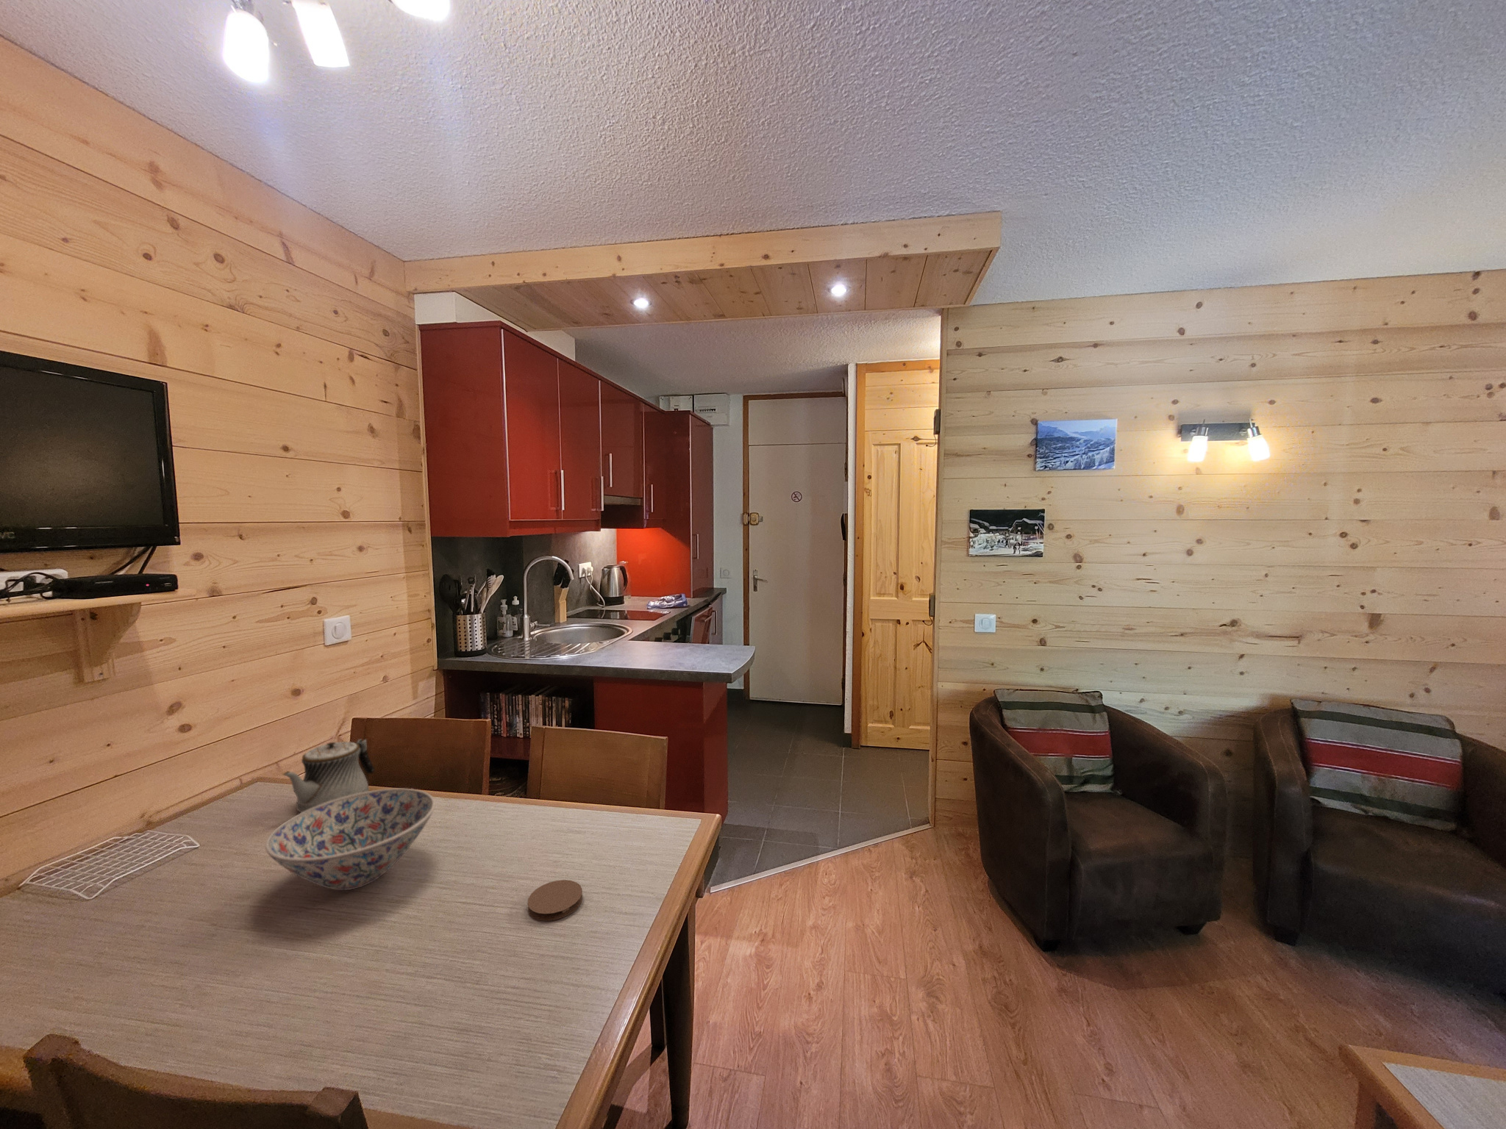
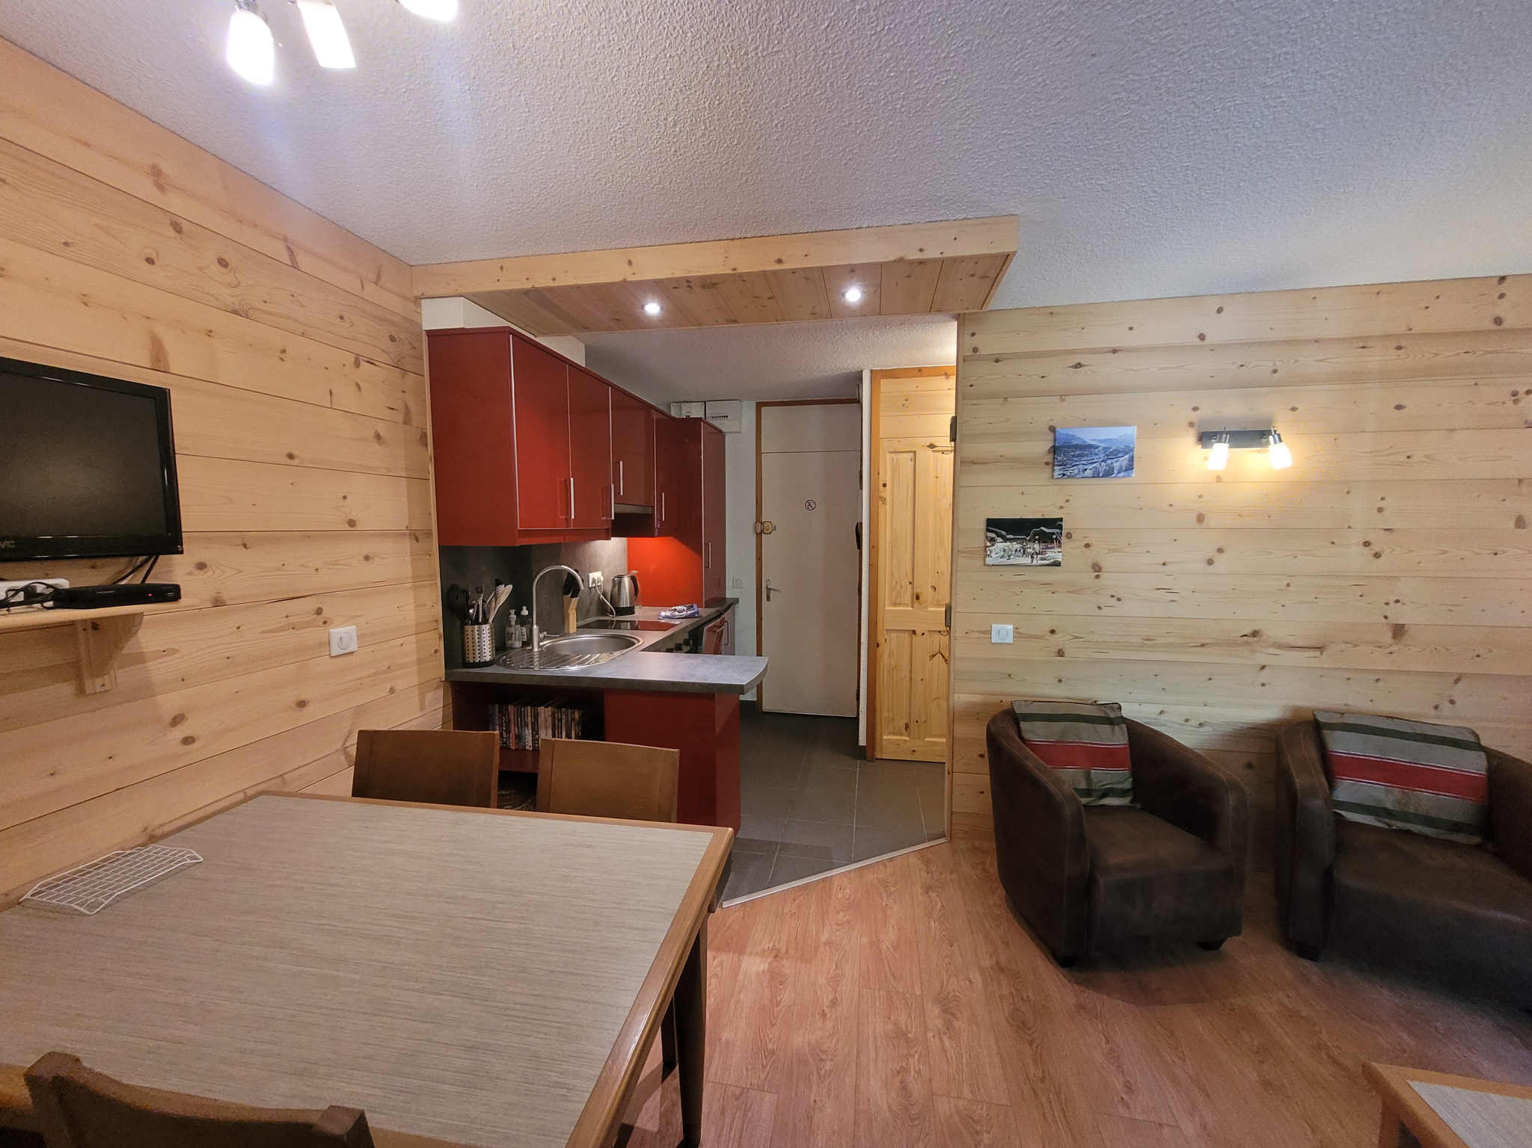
- coaster [528,879,583,921]
- bowl [264,787,436,891]
- teapot [280,739,375,812]
